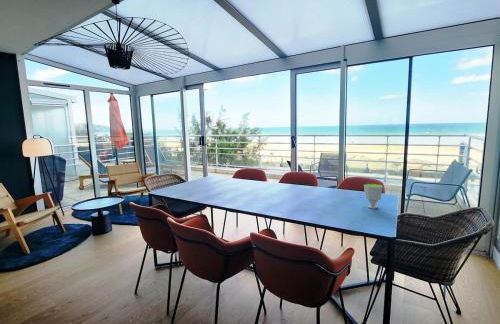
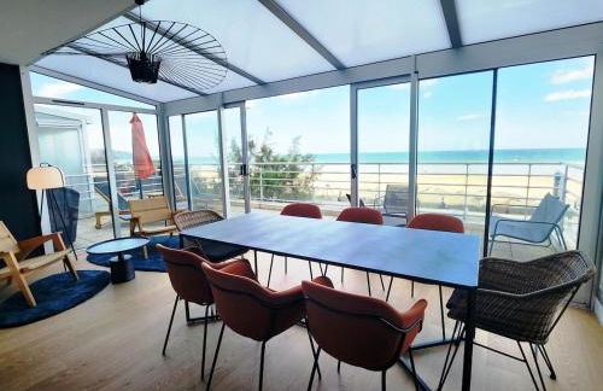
- cup [363,183,384,210]
